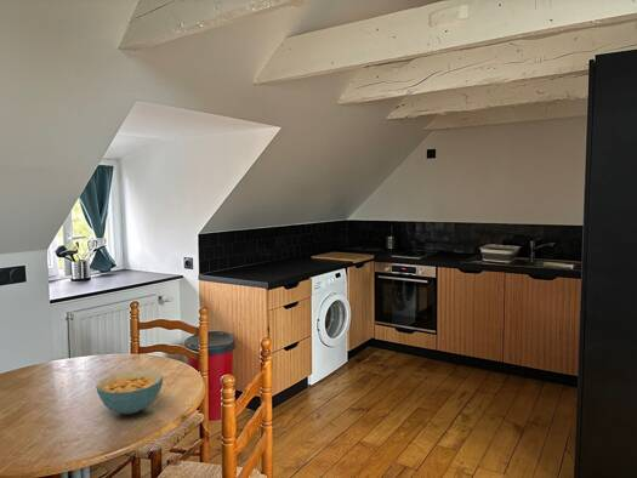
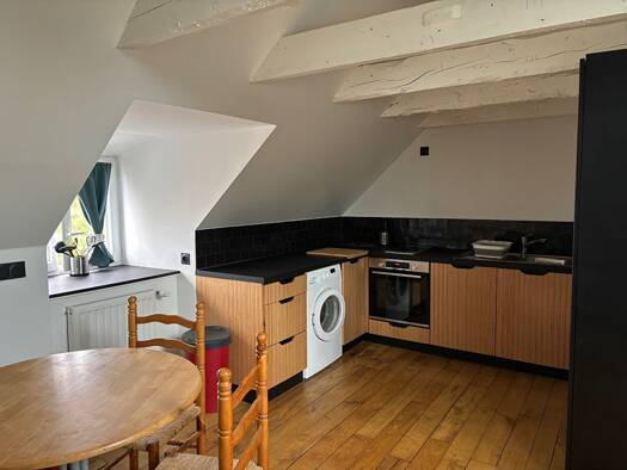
- cereal bowl [95,369,164,415]
